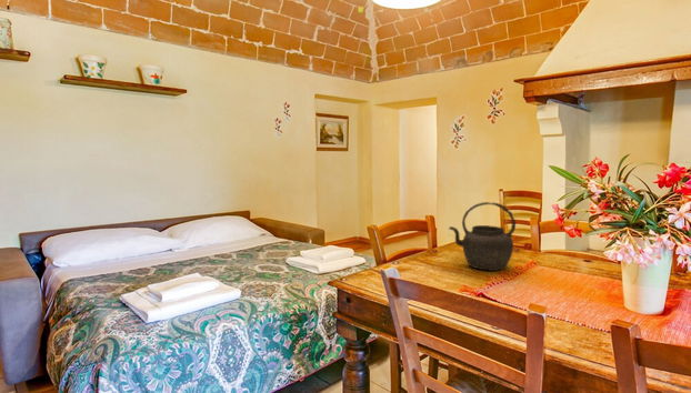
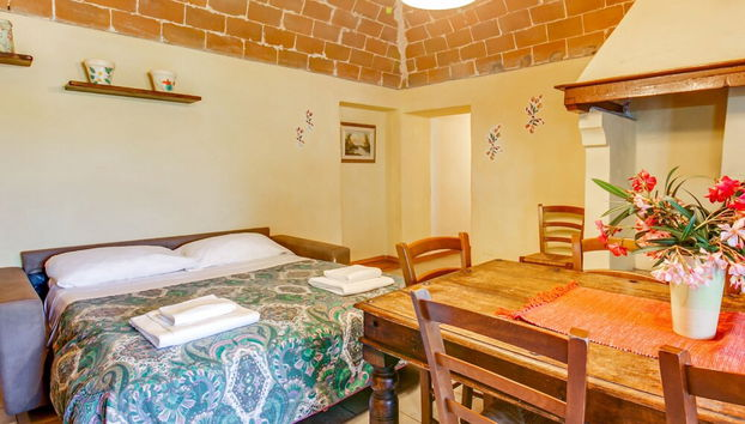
- kettle [448,201,517,272]
